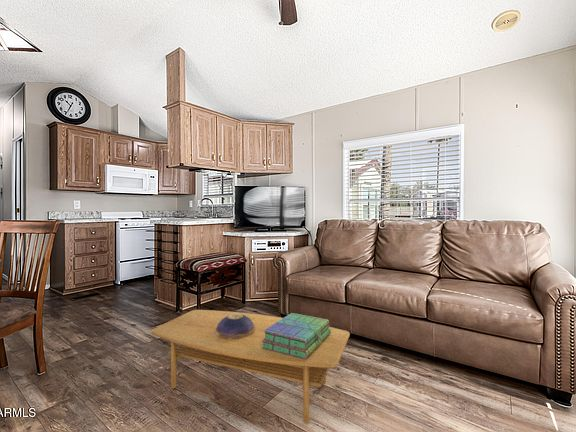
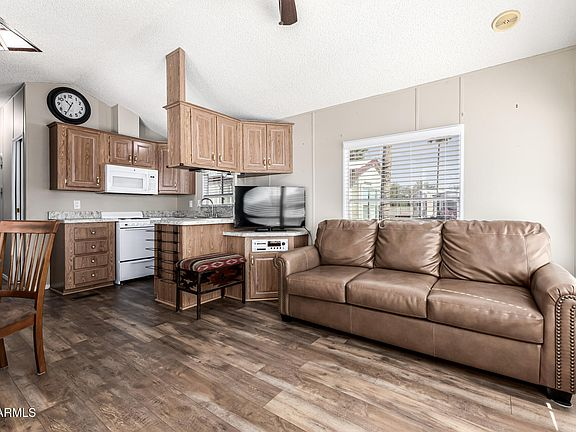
- stack of books [261,312,331,359]
- decorative bowl [216,314,255,340]
- coffee table [150,309,351,425]
